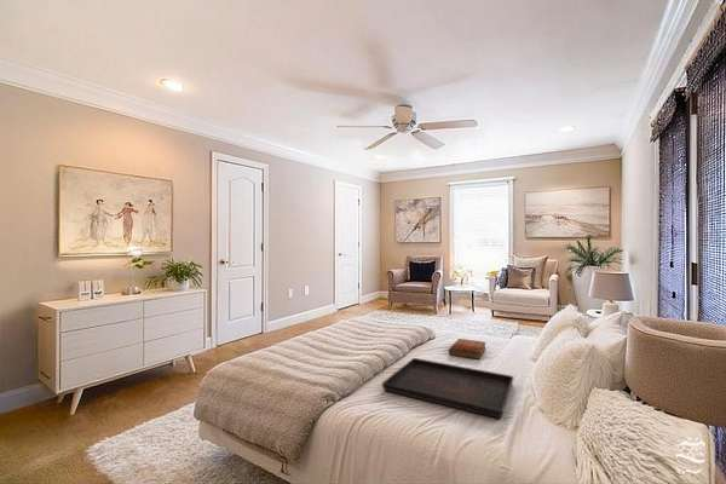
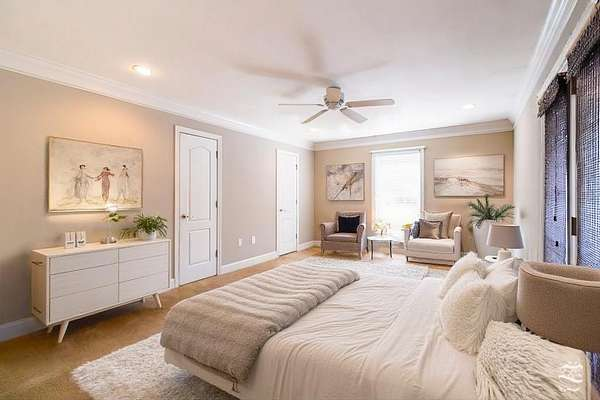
- serving tray [381,357,514,420]
- bible [448,338,486,361]
